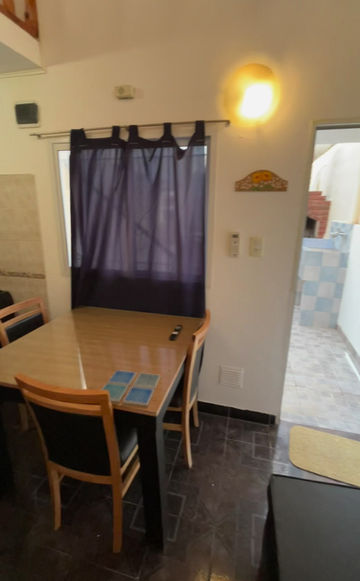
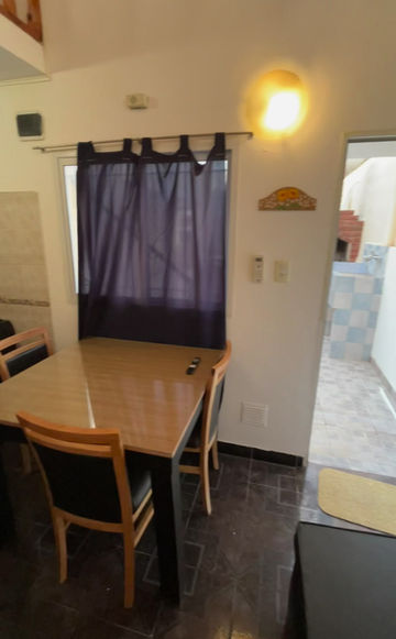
- drink coaster [101,369,162,407]
